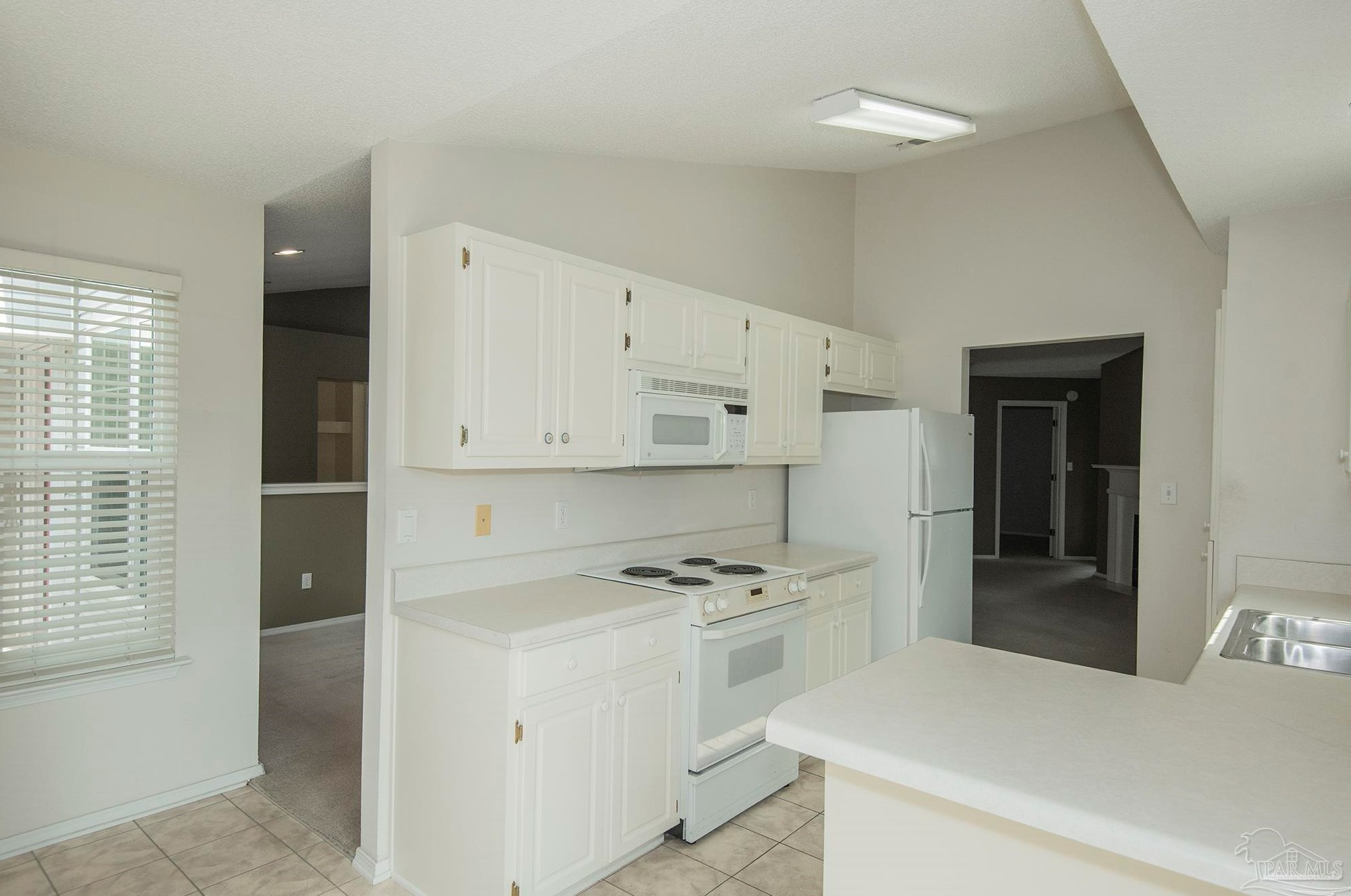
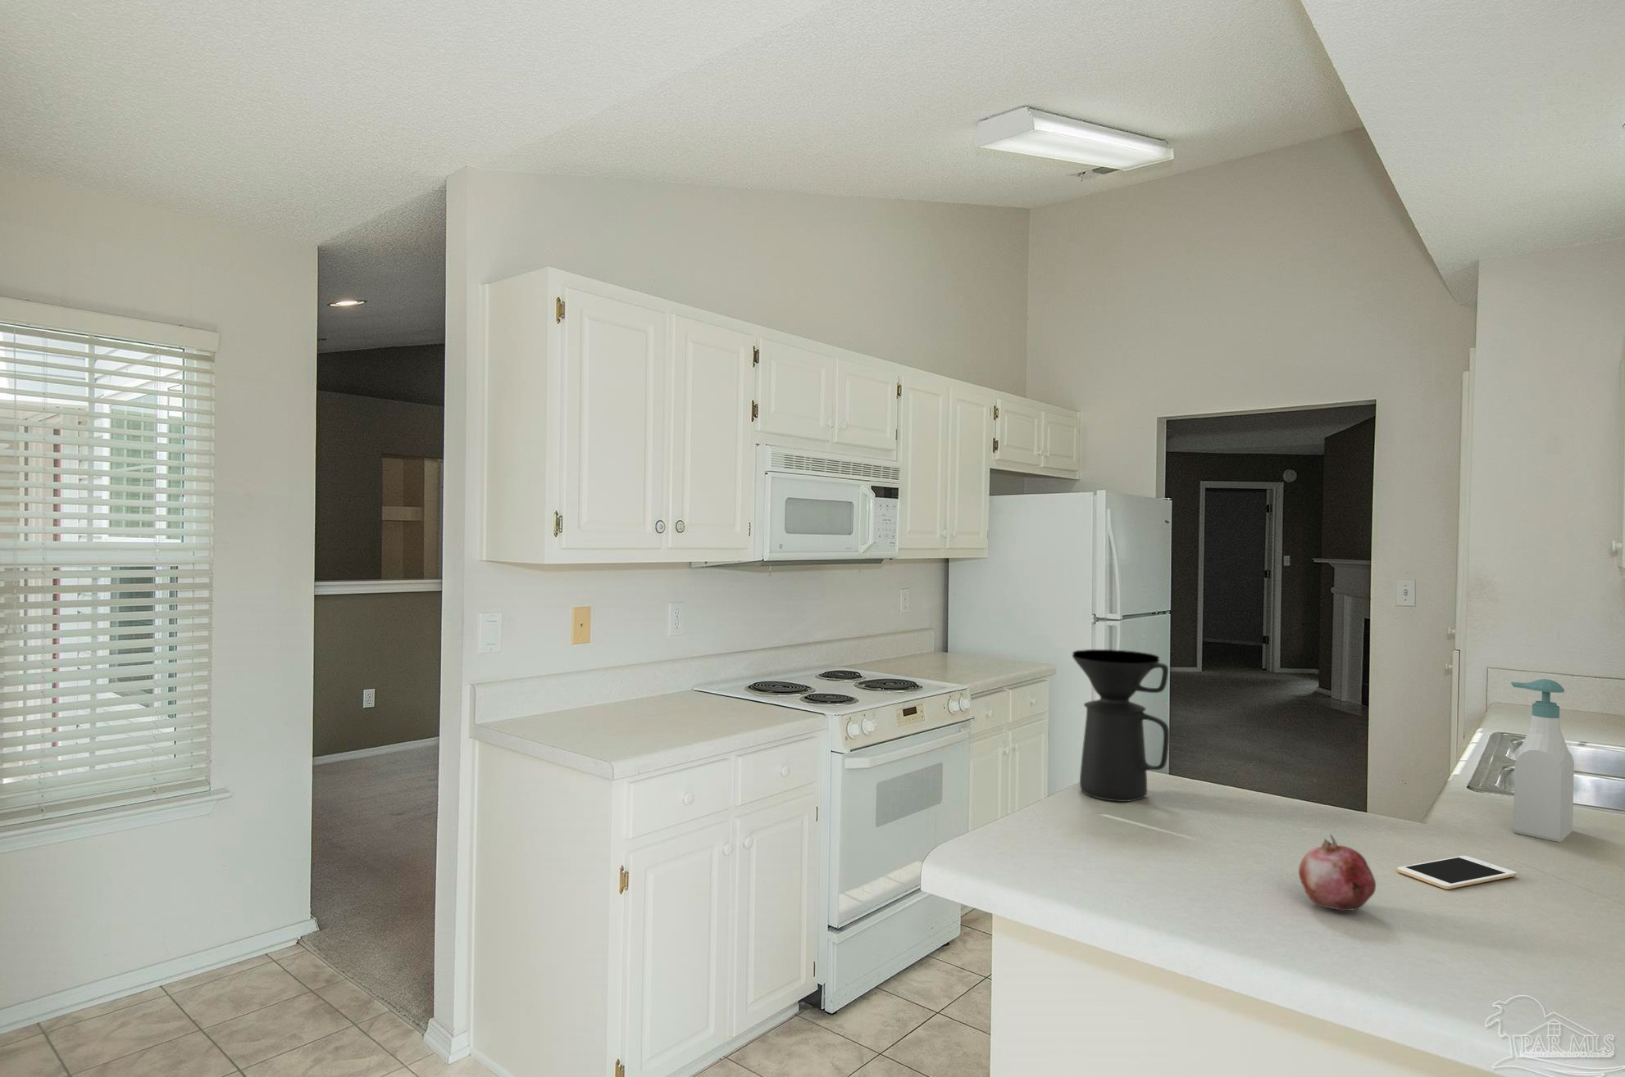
+ cell phone [1396,855,1518,891]
+ soap bottle [1511,678,1574,844]
+ coffee maker [1072,649,1170,803]
+ fruit [1298,833,1376,911]
